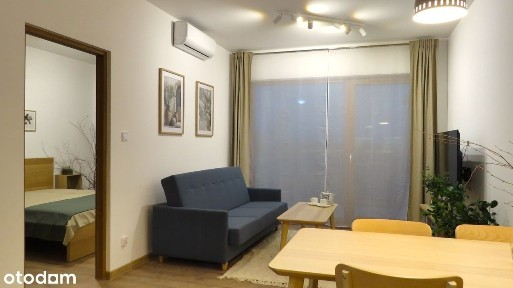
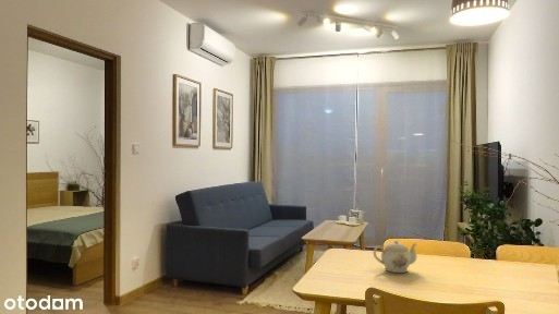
+ teapot [373,239,417,274]
